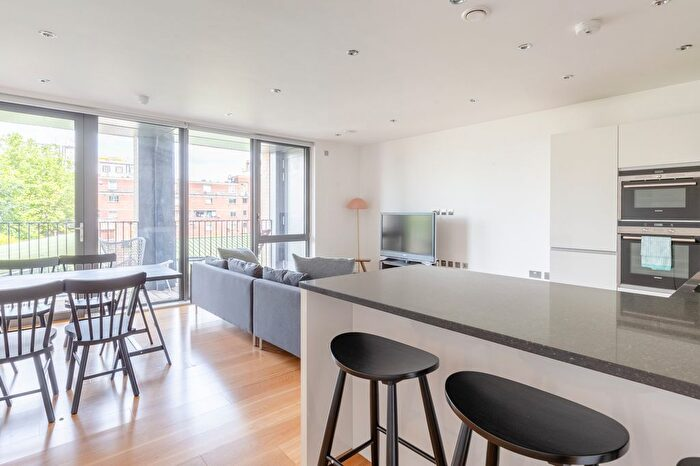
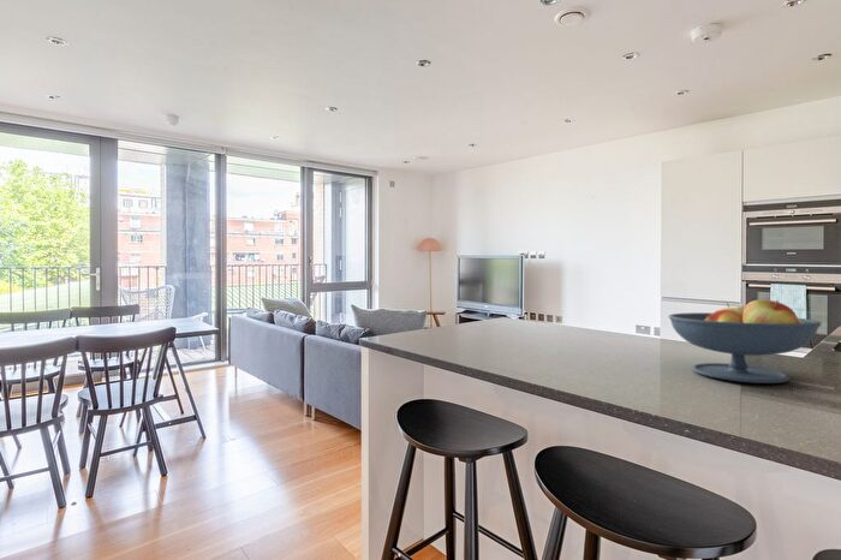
+ fruit bowl [667,298,822,385]
